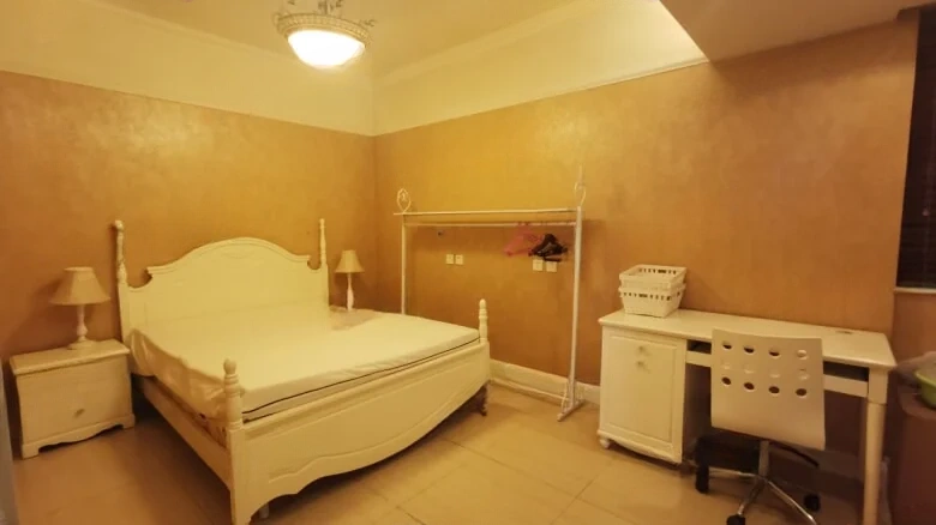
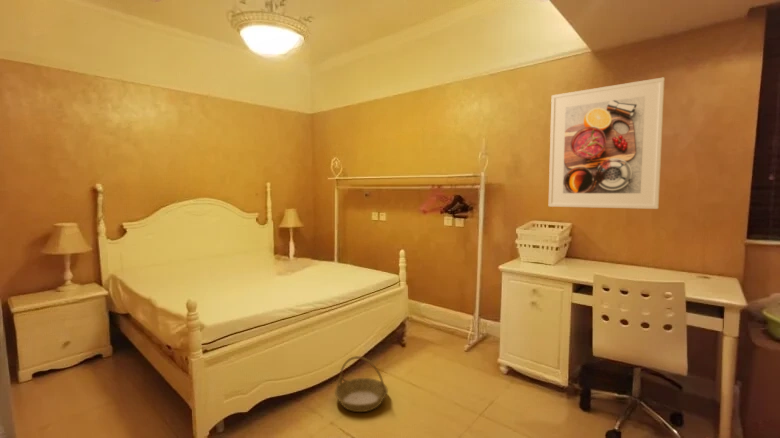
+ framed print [548,76,666,210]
+ basket [334,355,389,413]
